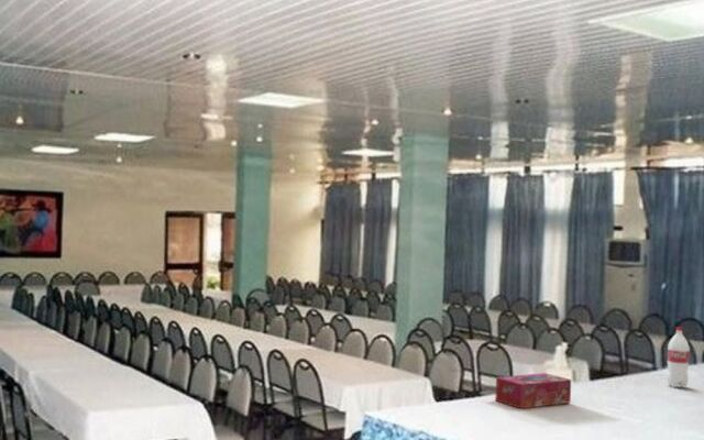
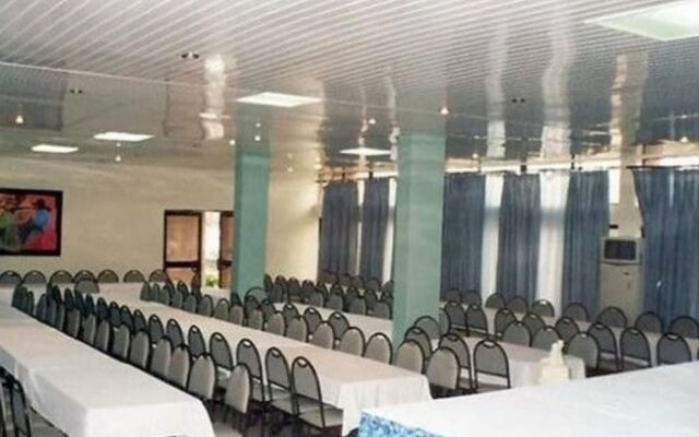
- bottle [666,326,691,388]
- tissue box [494,372,572,409]
